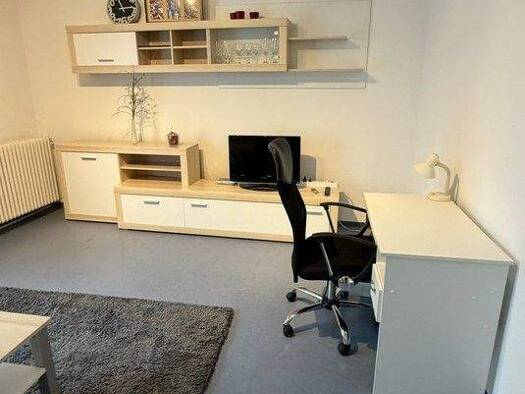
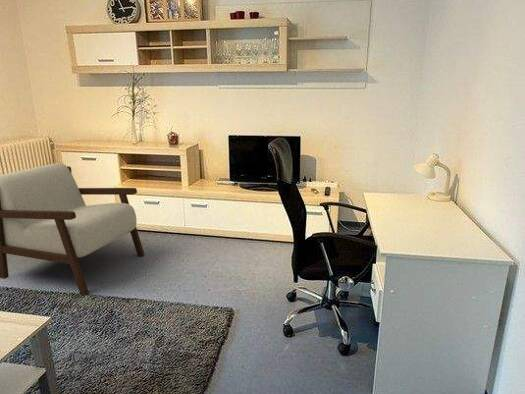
+ armchair [0,162,145,295]
